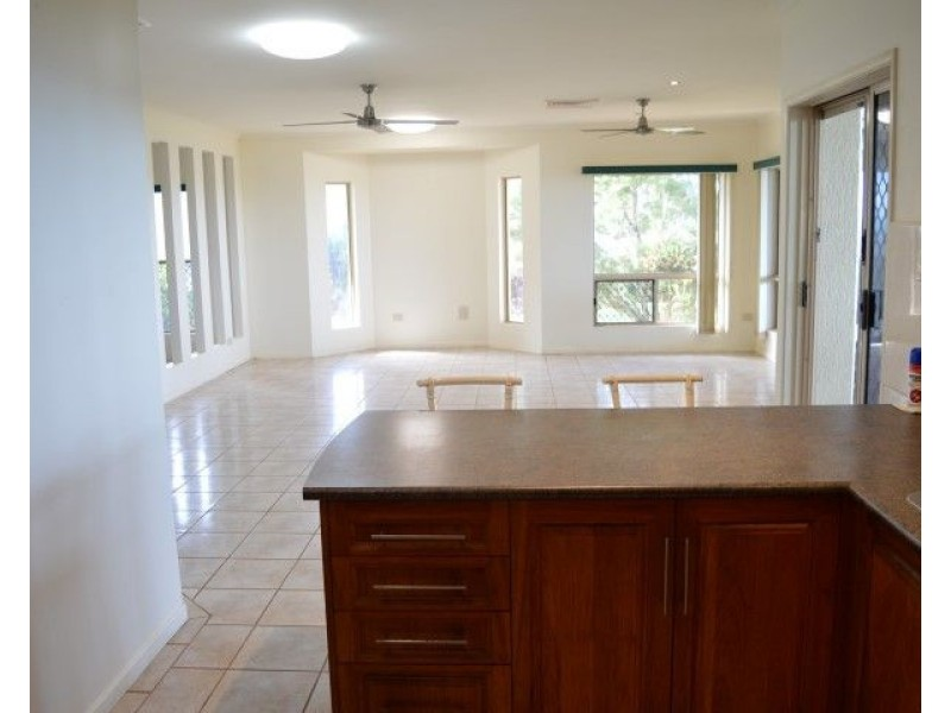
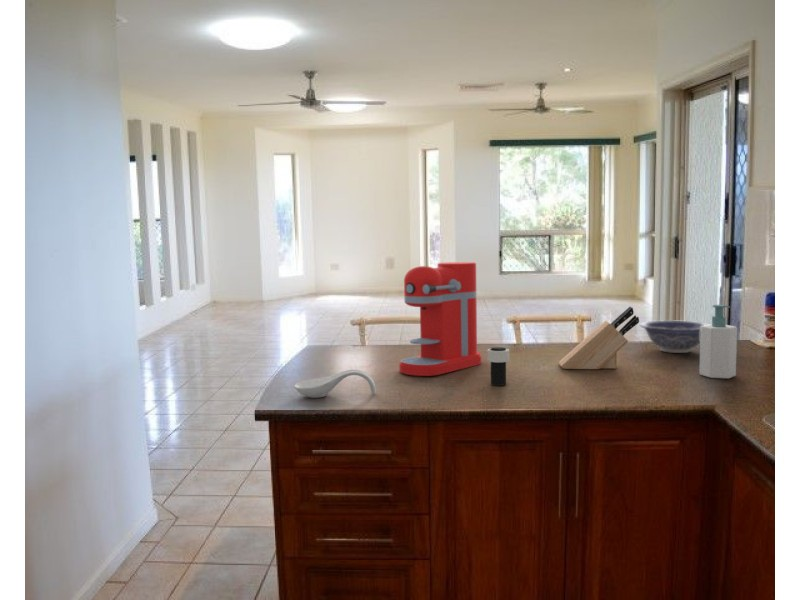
+ soap bottle [699,304,738,380]
+ spoon rest [293,369,377,399]
+ coffee maker [398,261,482,377]
+ knife block [558,306,640,370]
+ cup [486,346,510,387]
+ decorative bowl [639,319,709,354]
